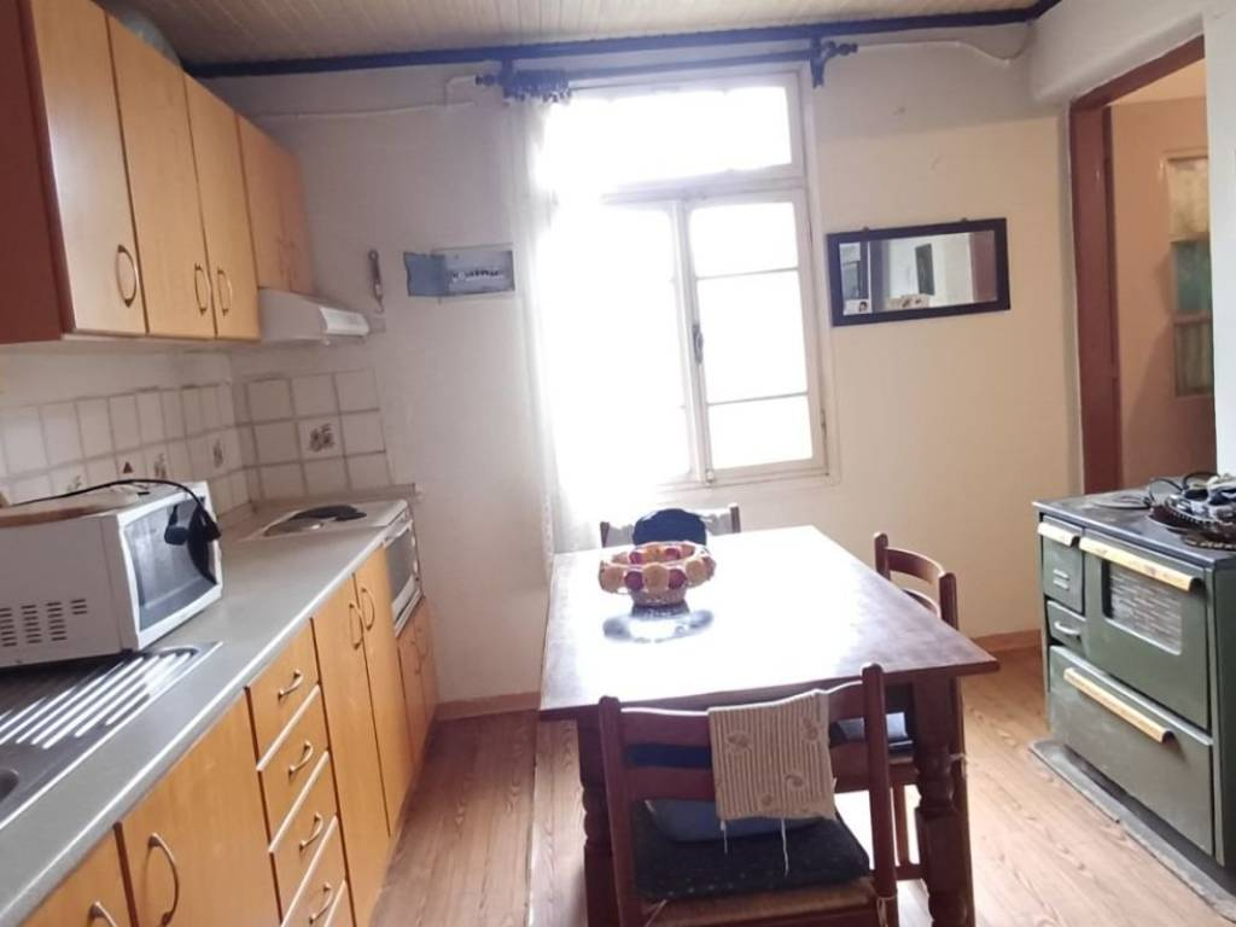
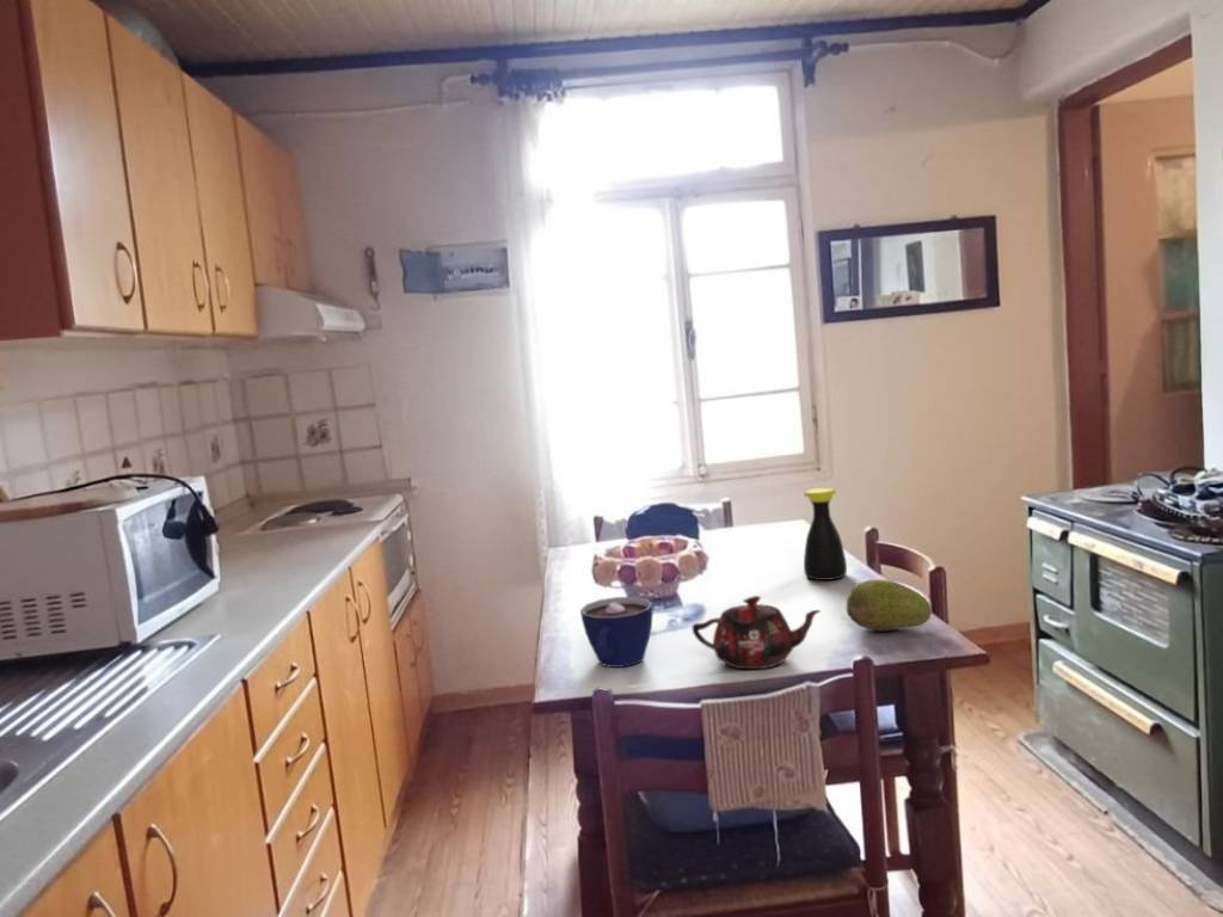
+ cup [579,596,654,669]
+ bottle [803,487,848,581]
+ fruit [846,578,933,632]
+ teapot [692,595,823,670]
